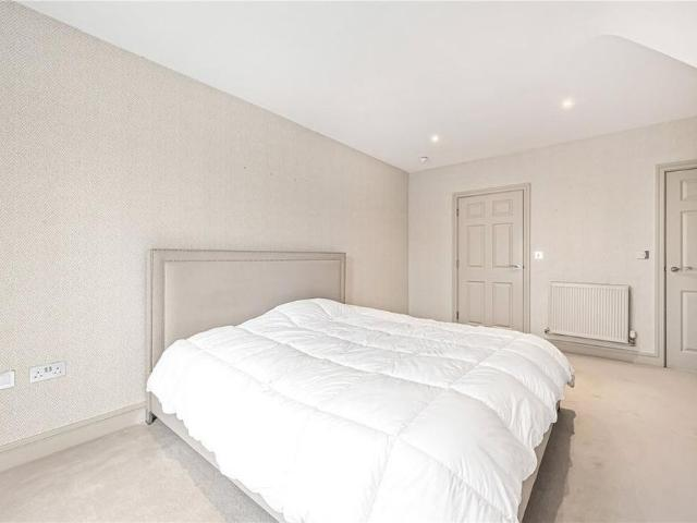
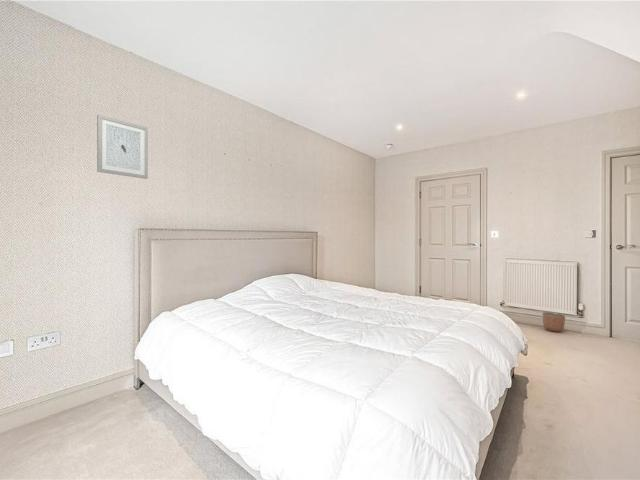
+ planter [542,311,566,333]
+ wall art [96,113,149,180]
